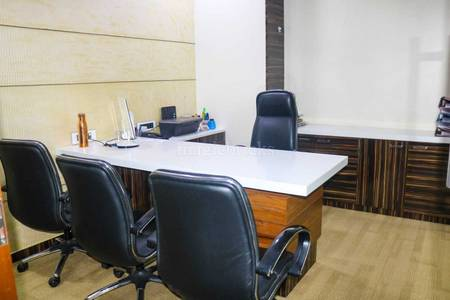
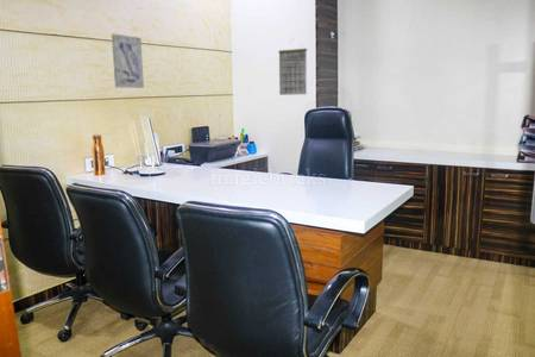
+ calendar [277,38,308,96]
+ wall art [111,33,145,89]
